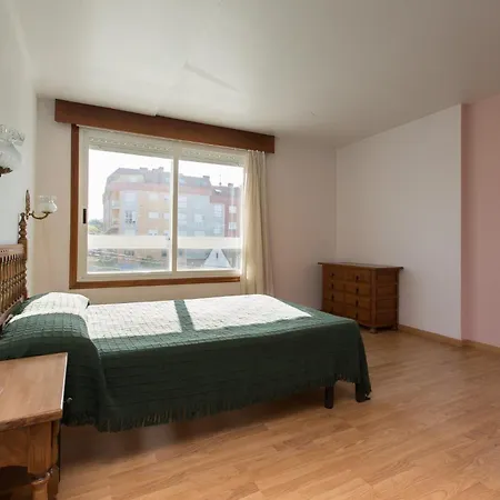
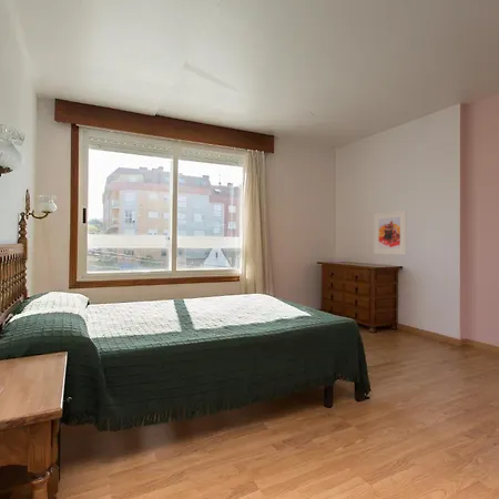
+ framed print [373,210,408,256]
